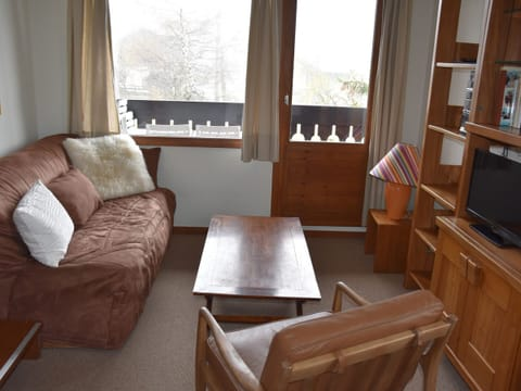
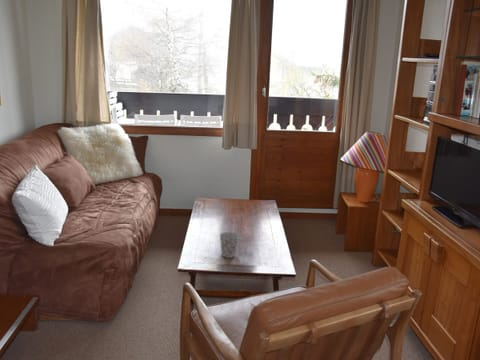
+ cup [219,231,239,259]
